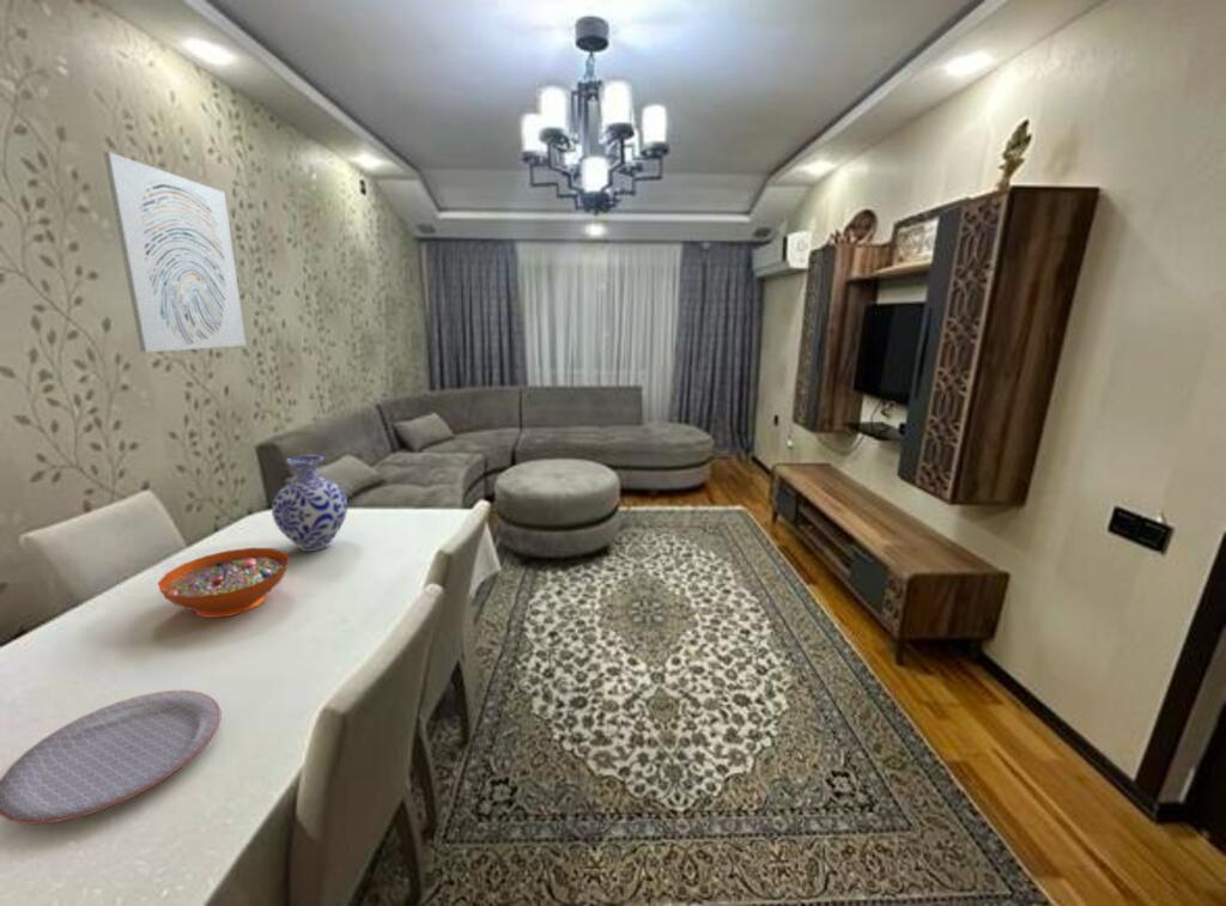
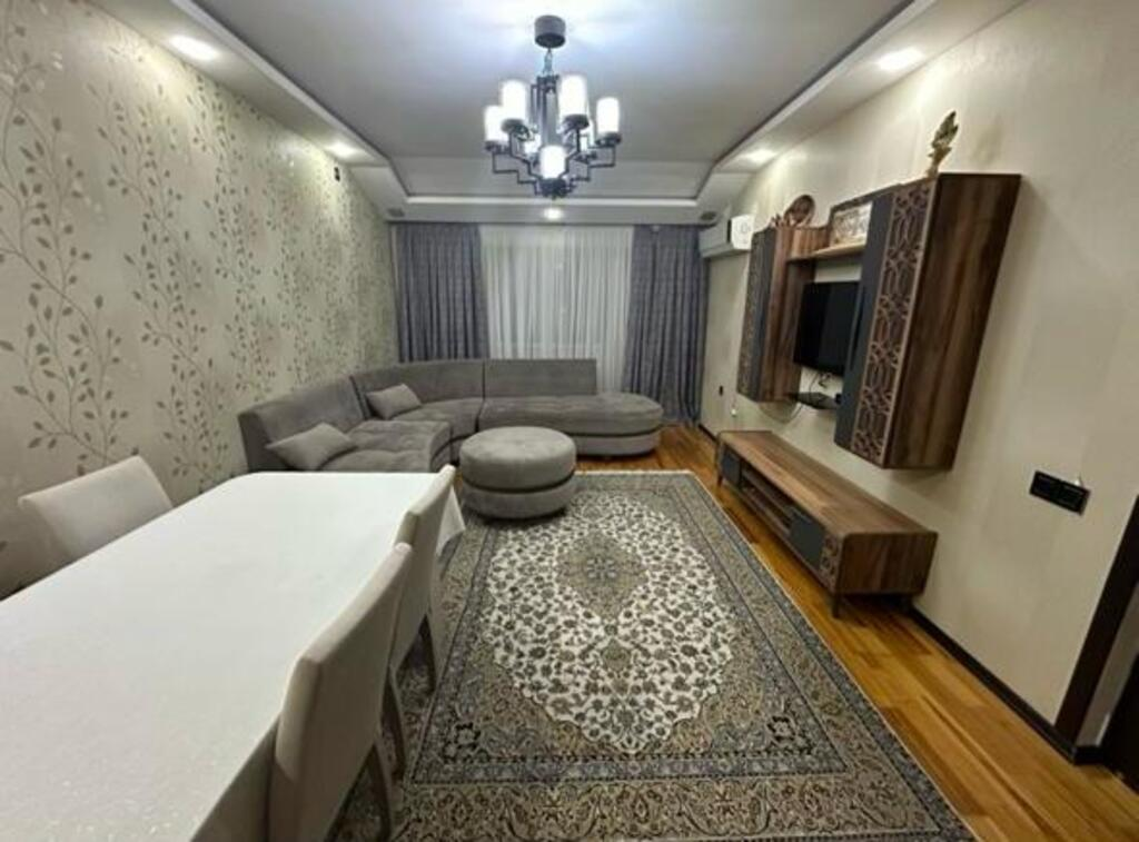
- wall art [102,151,247,353]
- decorative bowl [157,547,291,619]
- vase [271,454,348,553]
- plate [0,689,221,825]
